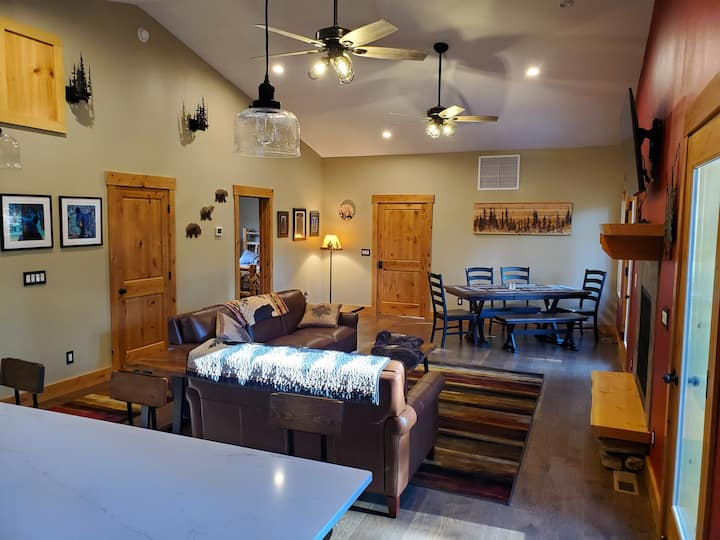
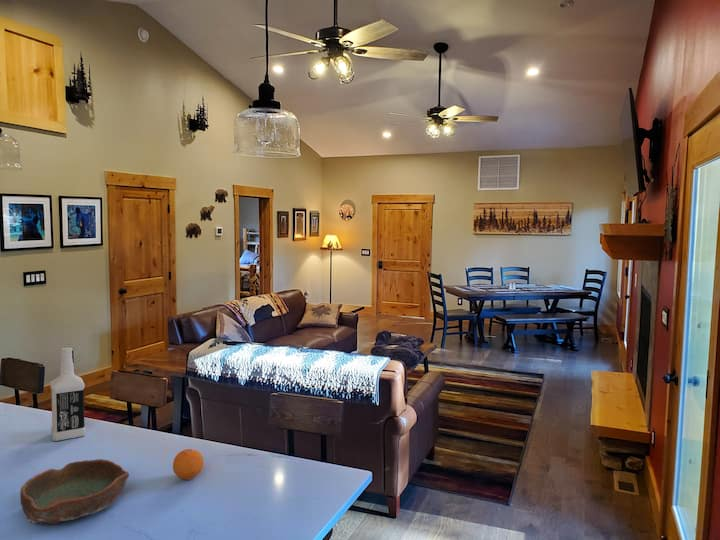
+ fruit [172,448,205,481]
+ bowl [19,458,130,525]
+ vodka [49,347,87,442]
